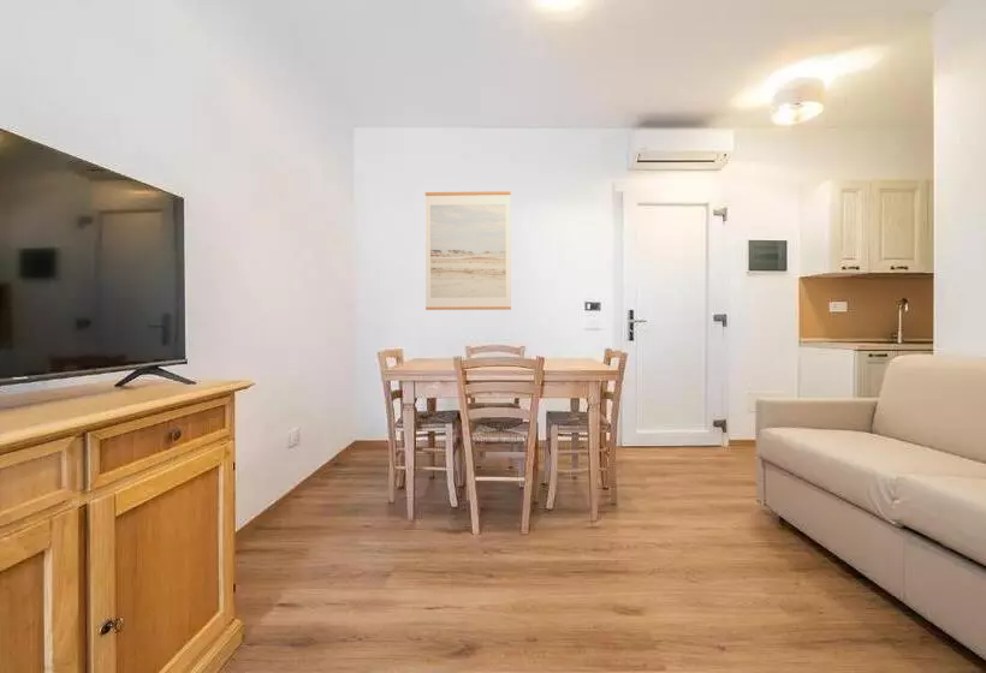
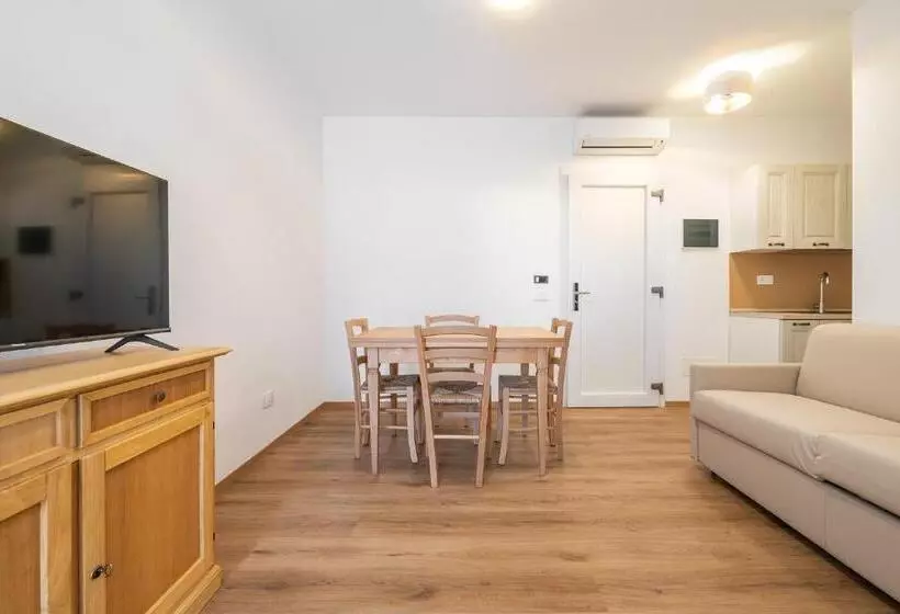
- wall art [424,190,512,311]
